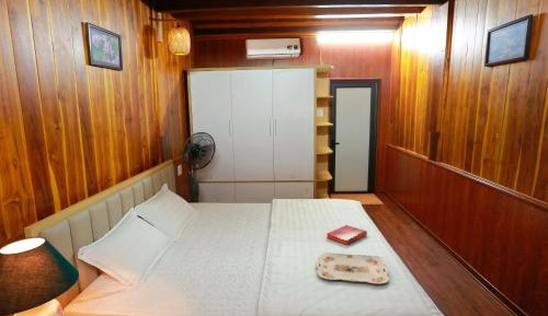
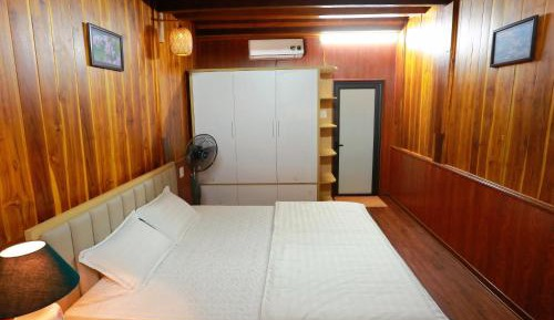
- hardback book [326,224,368,246]
- serving tray [315,251,390,285]
